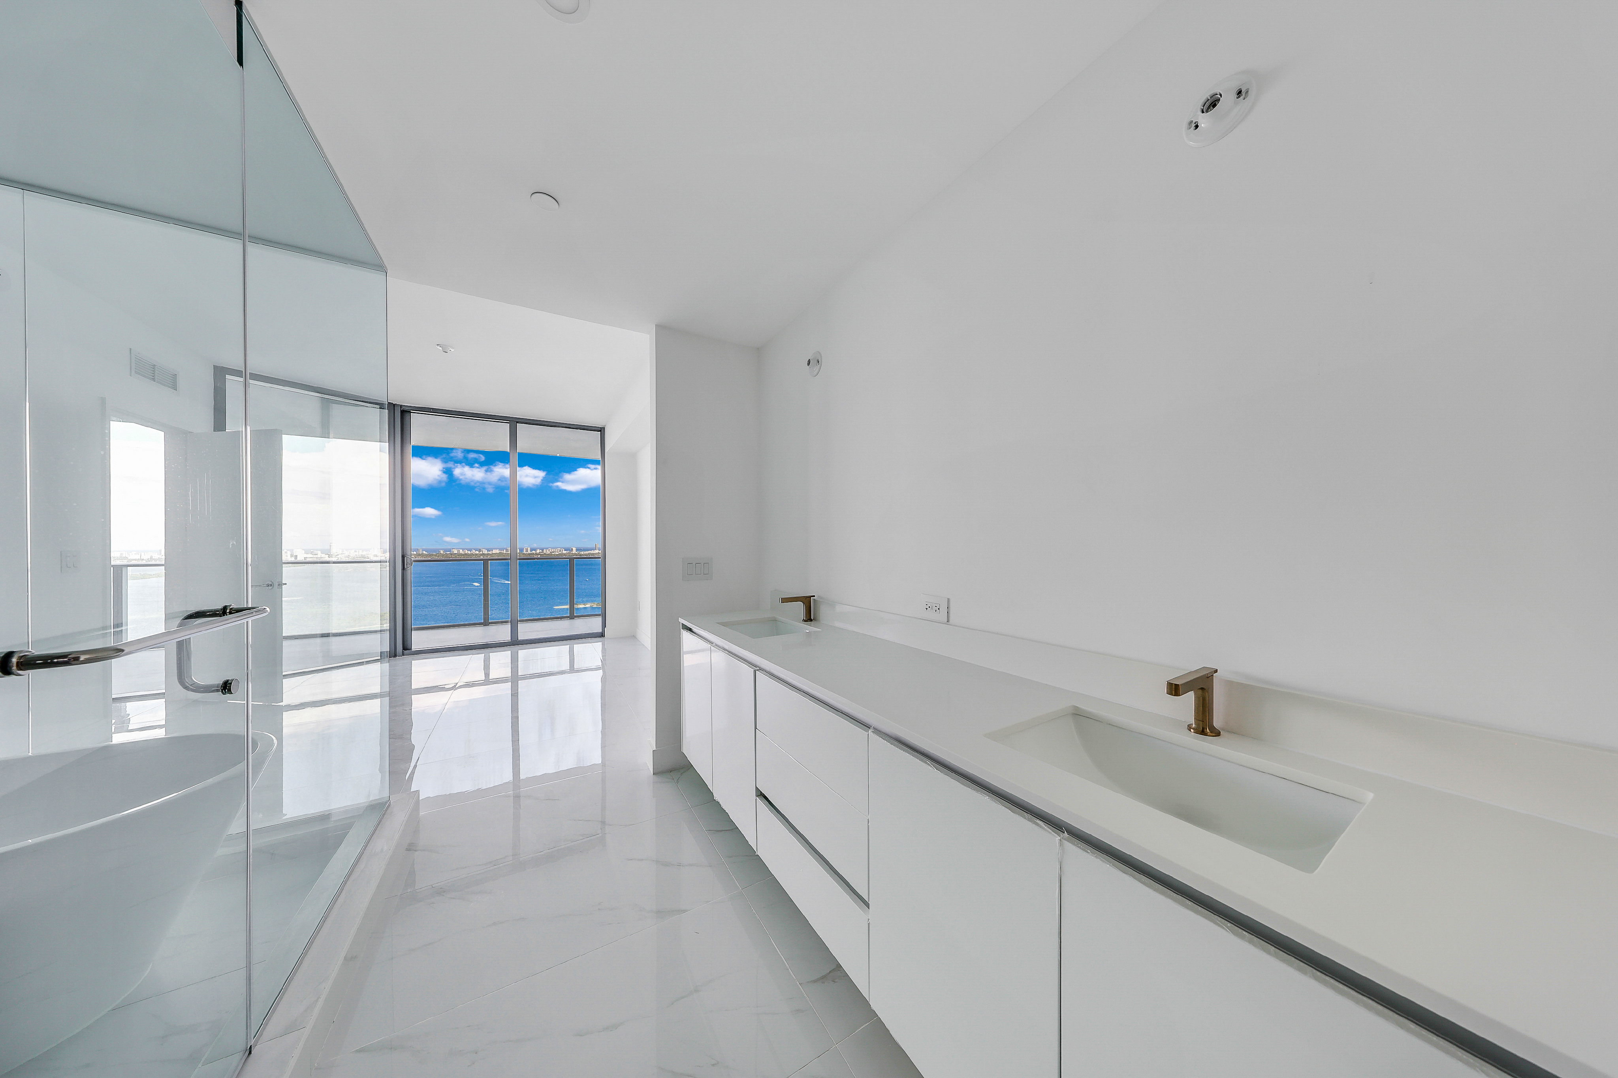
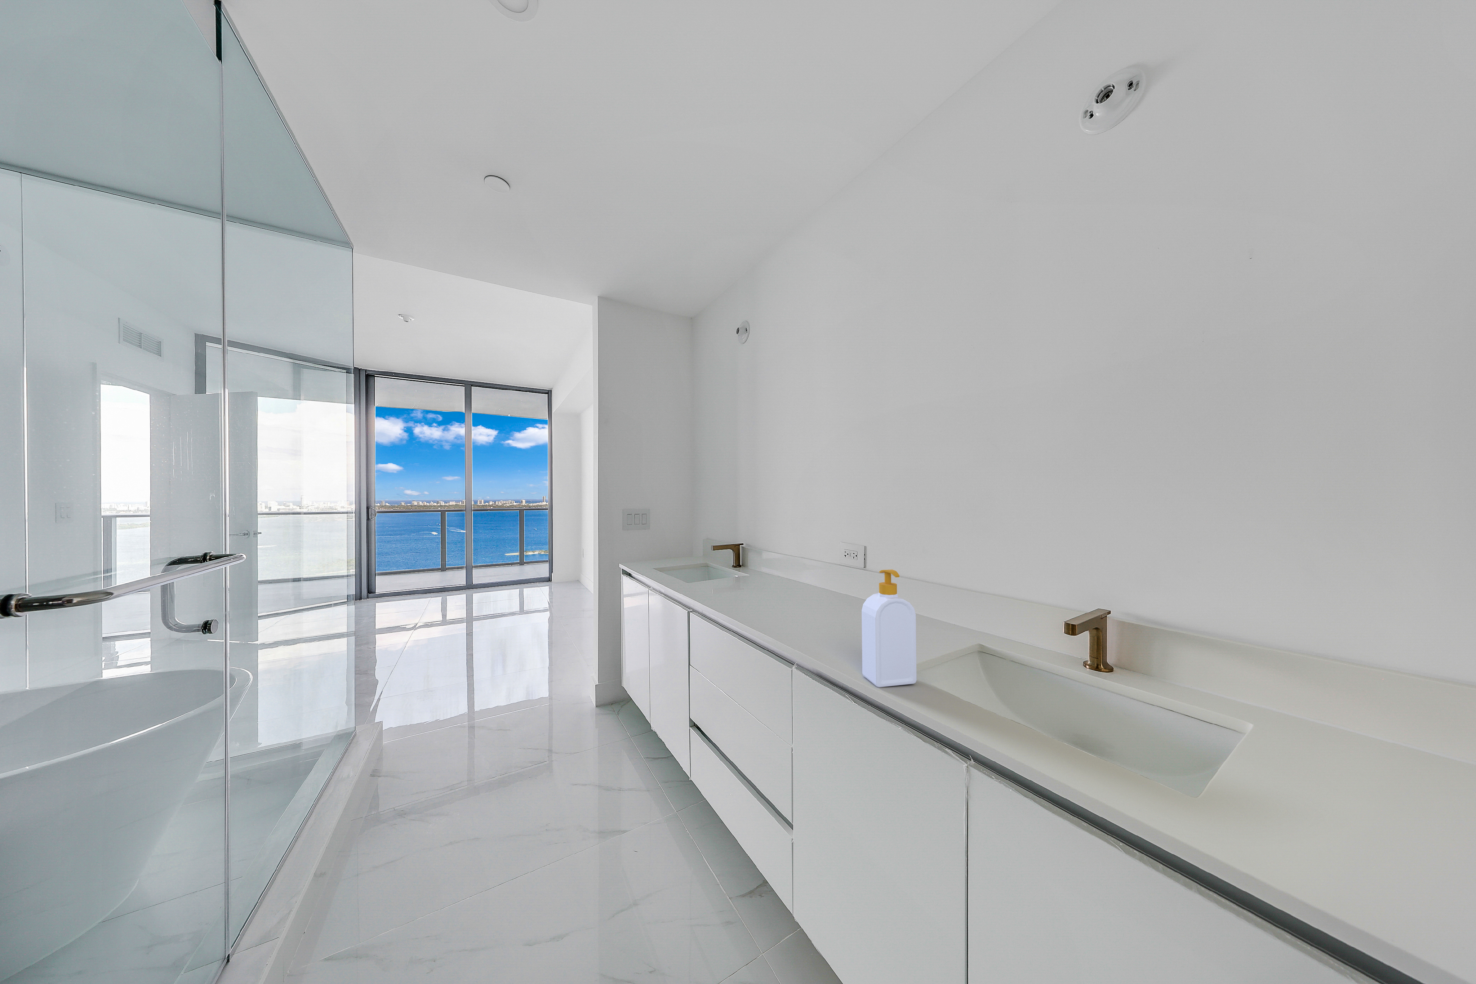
+ soap bottle [861,569,917,687]
